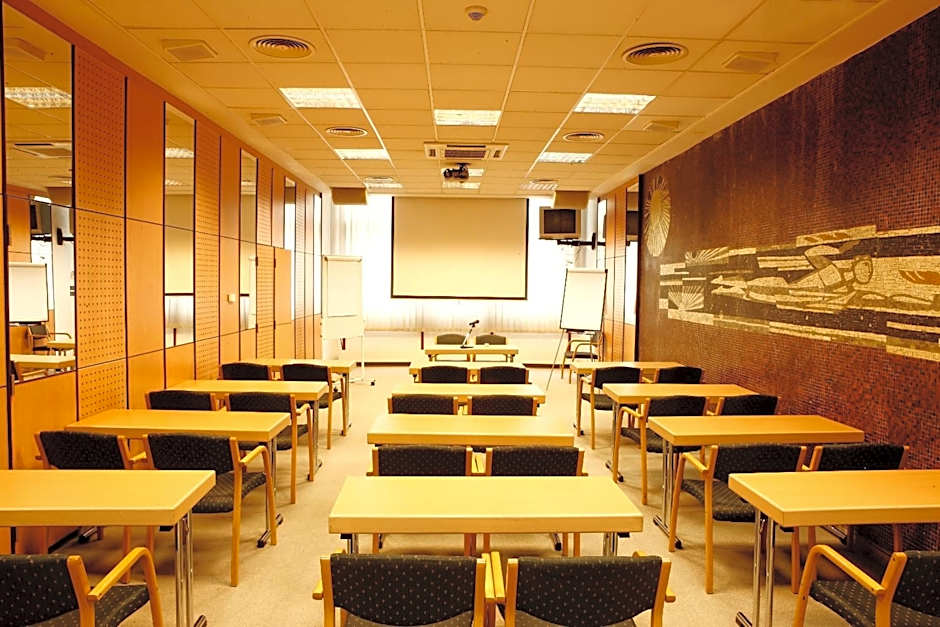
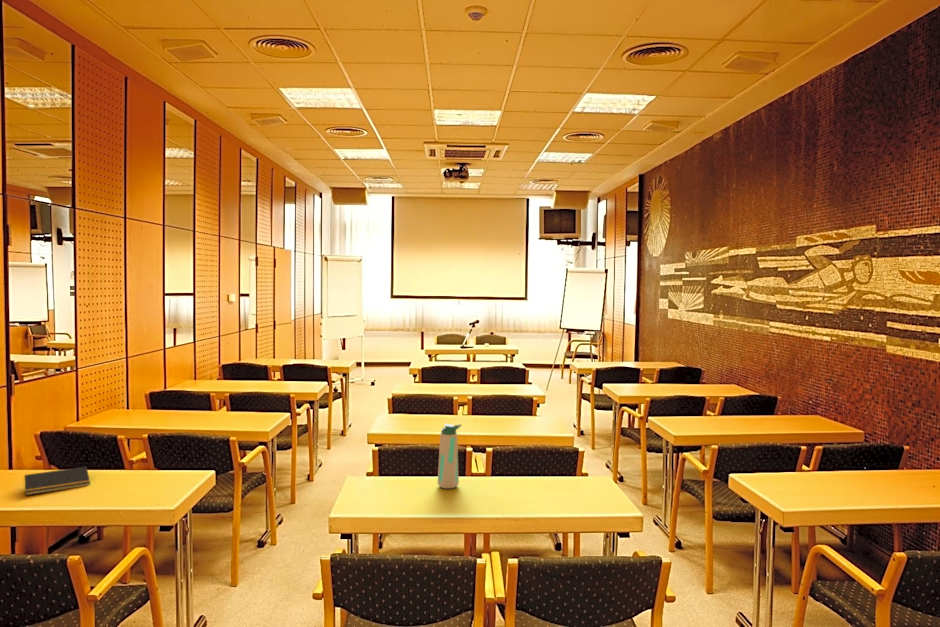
+ water bottle [437,423,462,489]
+ notepad [22,466,91,496]
